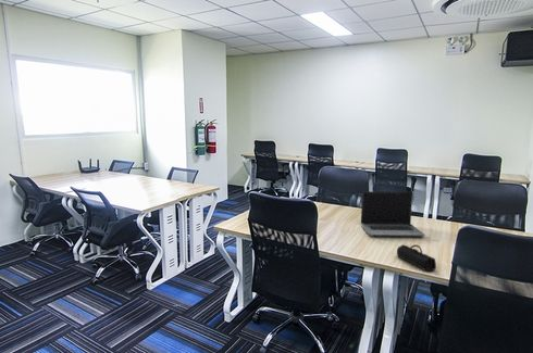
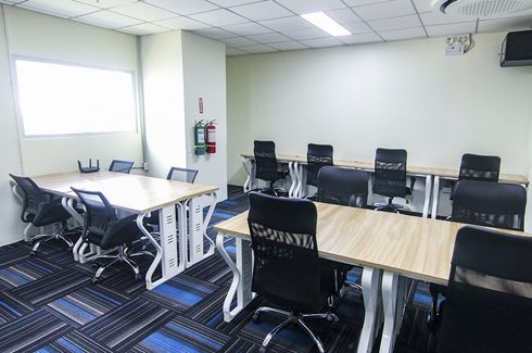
- pencil case [396,243,437,273]
- laptop computer [360,190,425,237]
